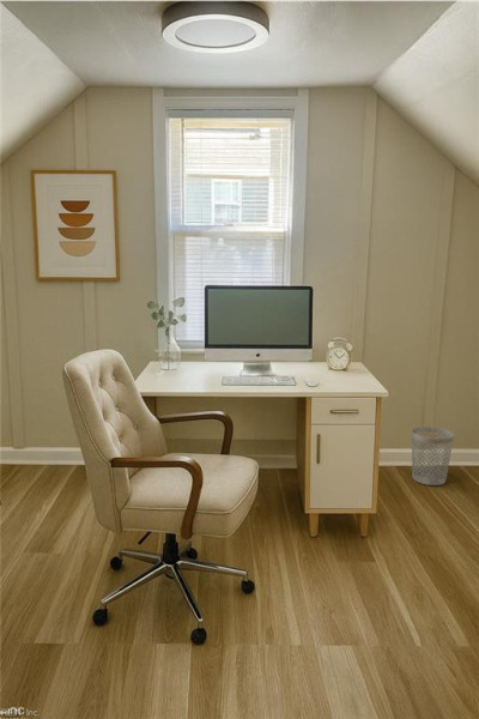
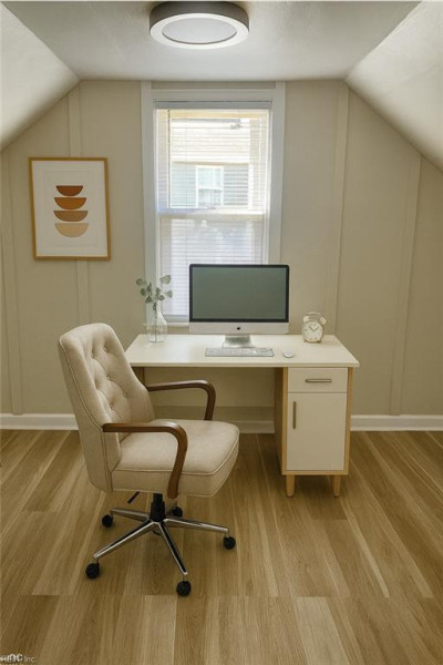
- wastebasket [411,425,455,487]
